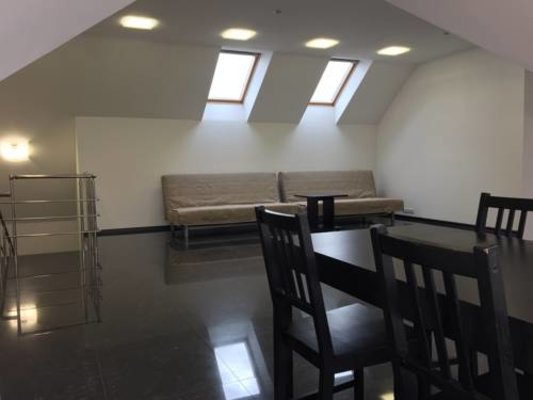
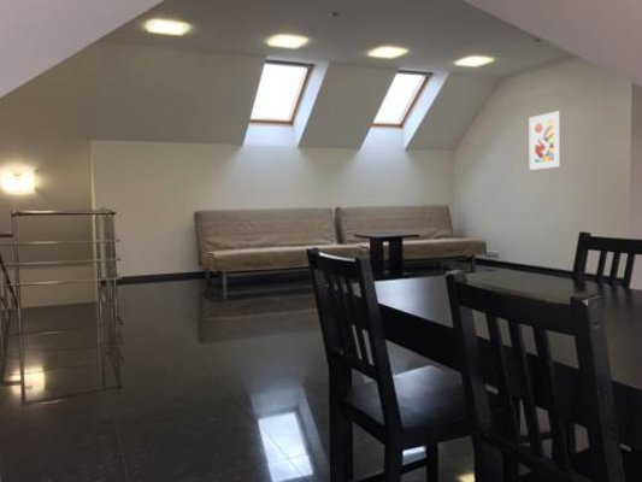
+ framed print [528,110,561,171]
